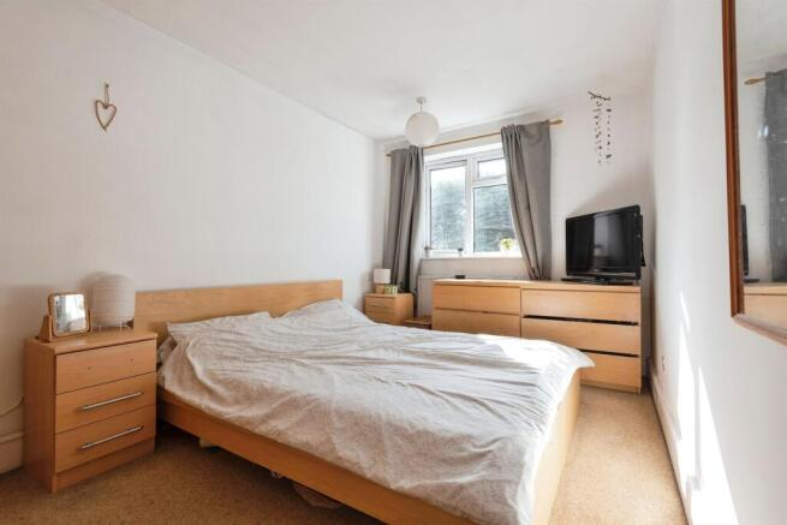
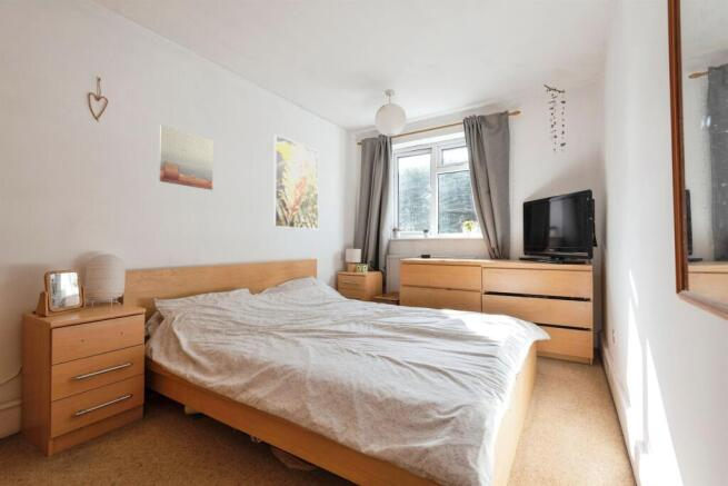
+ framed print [272,133,320,230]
+ wall art [158,125,215,191]
